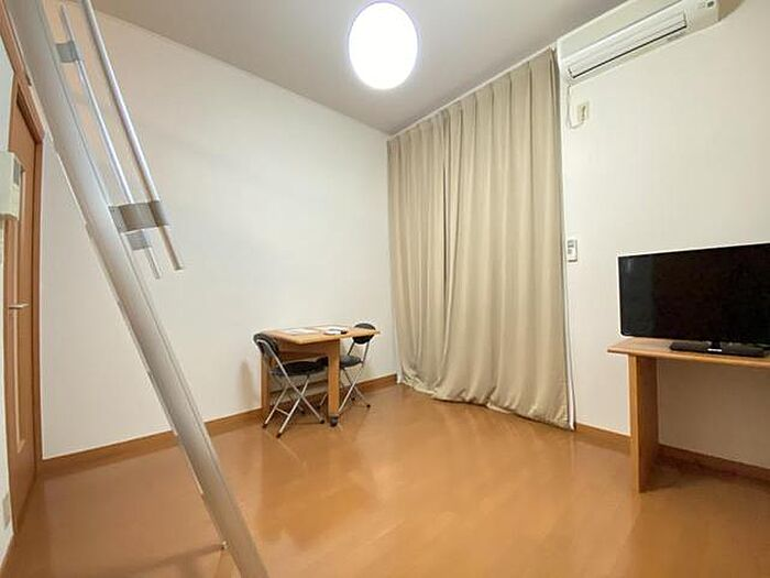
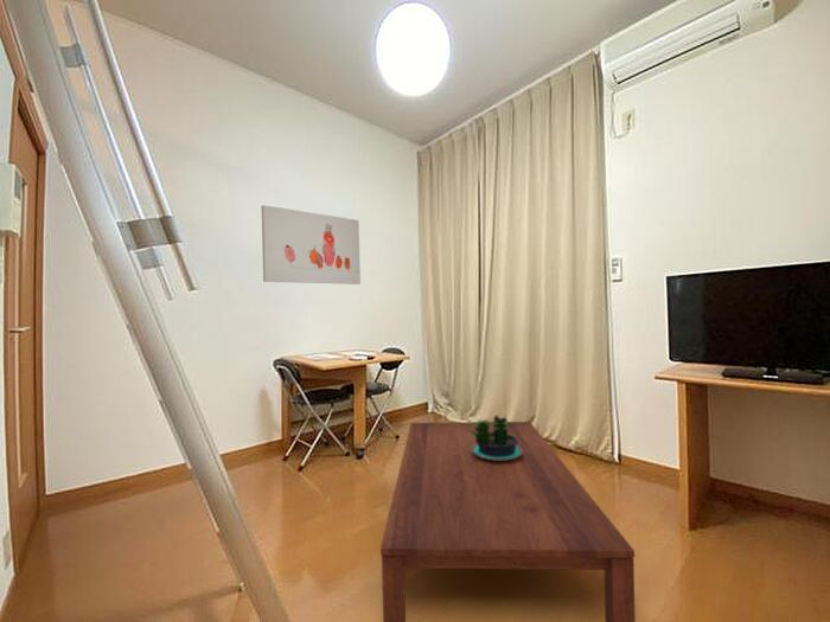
+ wall art [260,204,362,286]
+ potted plant [465,415,523,461]
+ coffee table [379,421,637,622]
